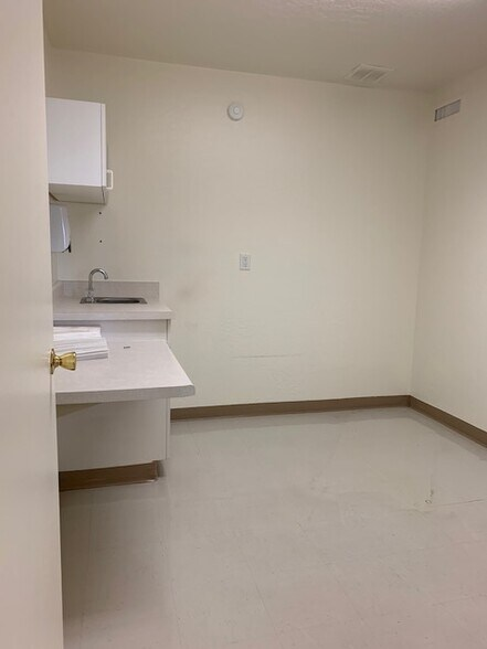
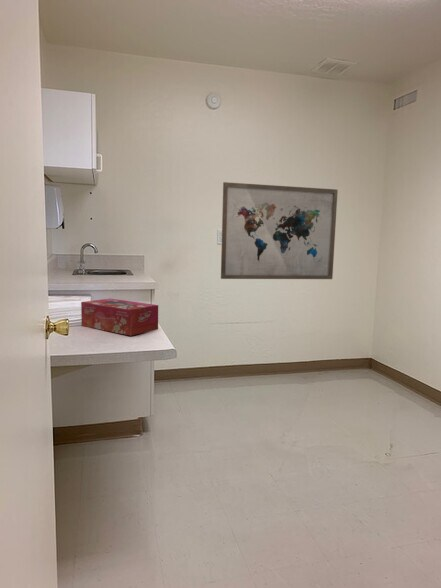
+ wall art [220,181,339,280]
+ tissue box [80,298,159,336]
